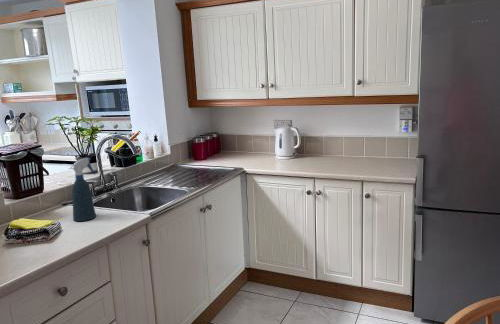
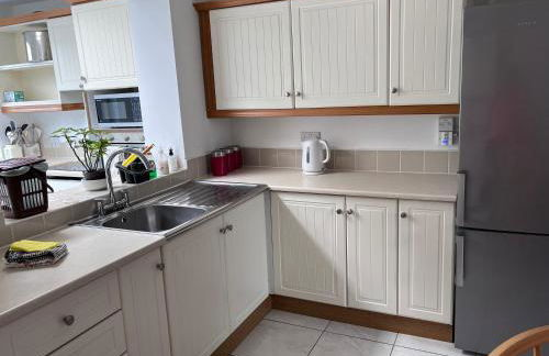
- spray bottle [67,157,97,222]
